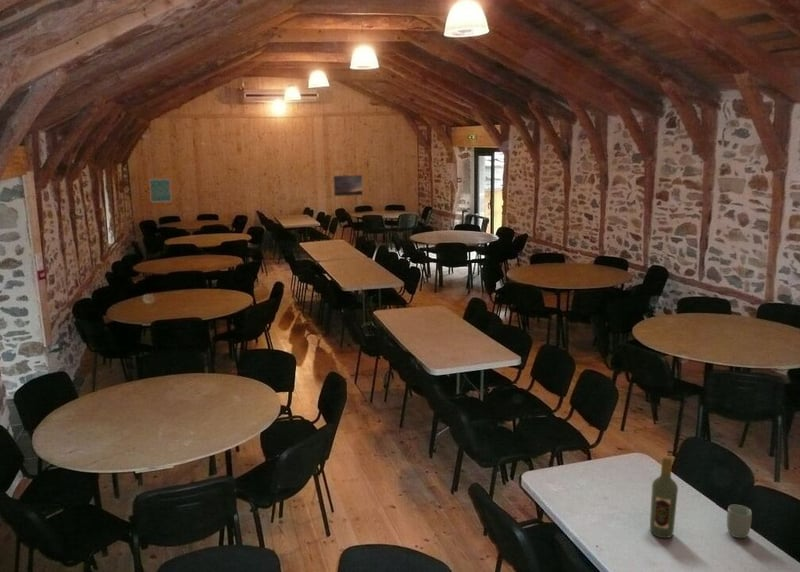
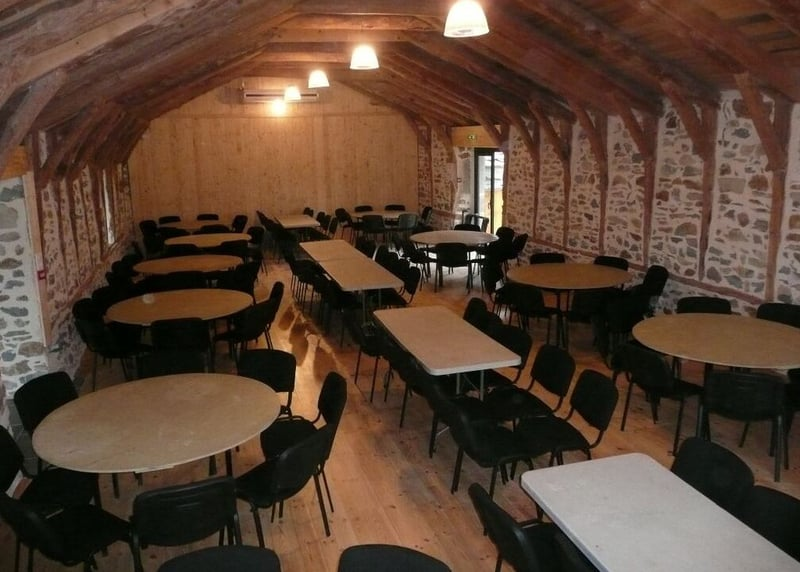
- wine bottle [649,455,679,539]
- cup [726,504,753,539]
- wall art [148,177,173,204]
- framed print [332,174,364,197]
